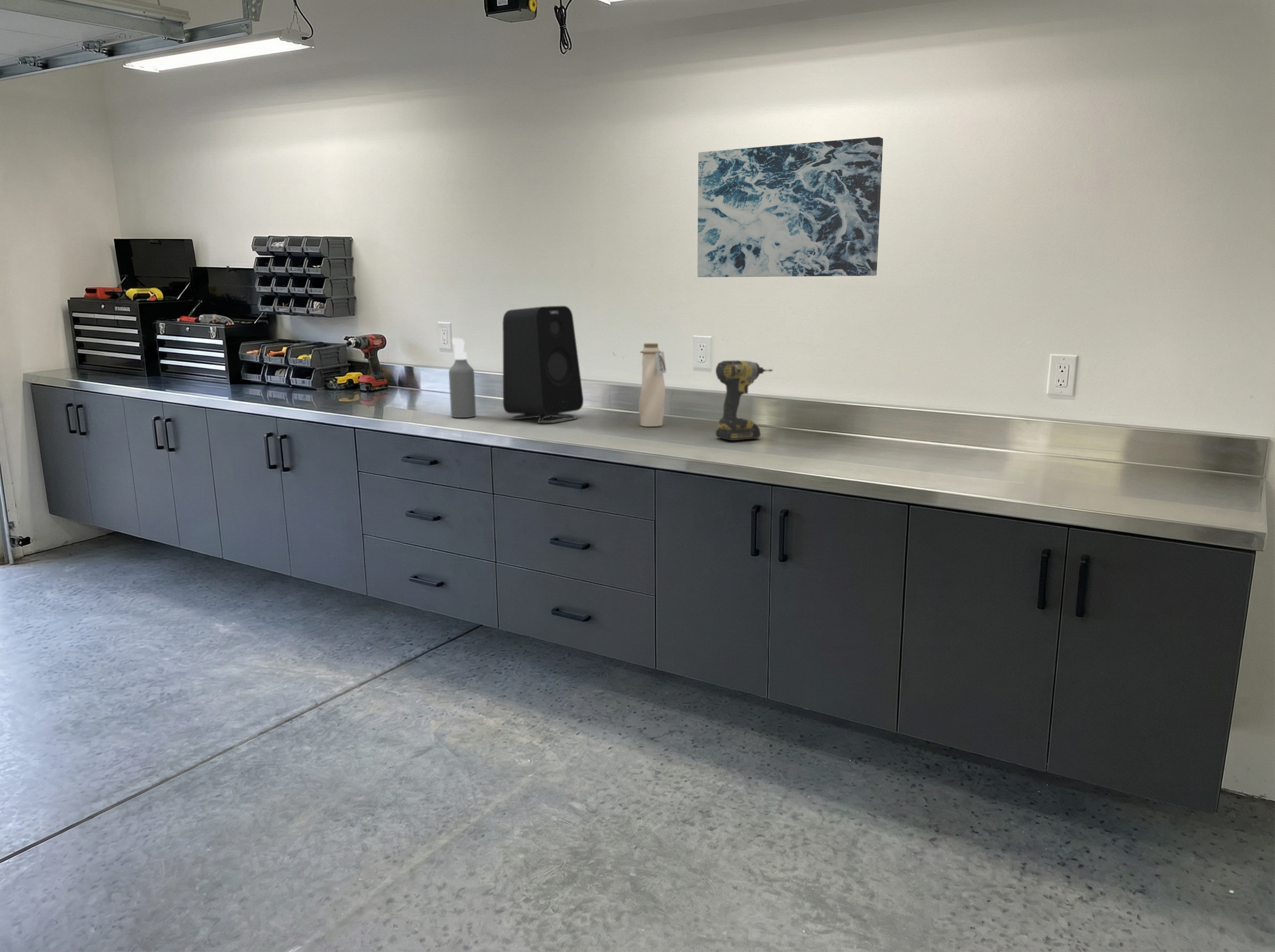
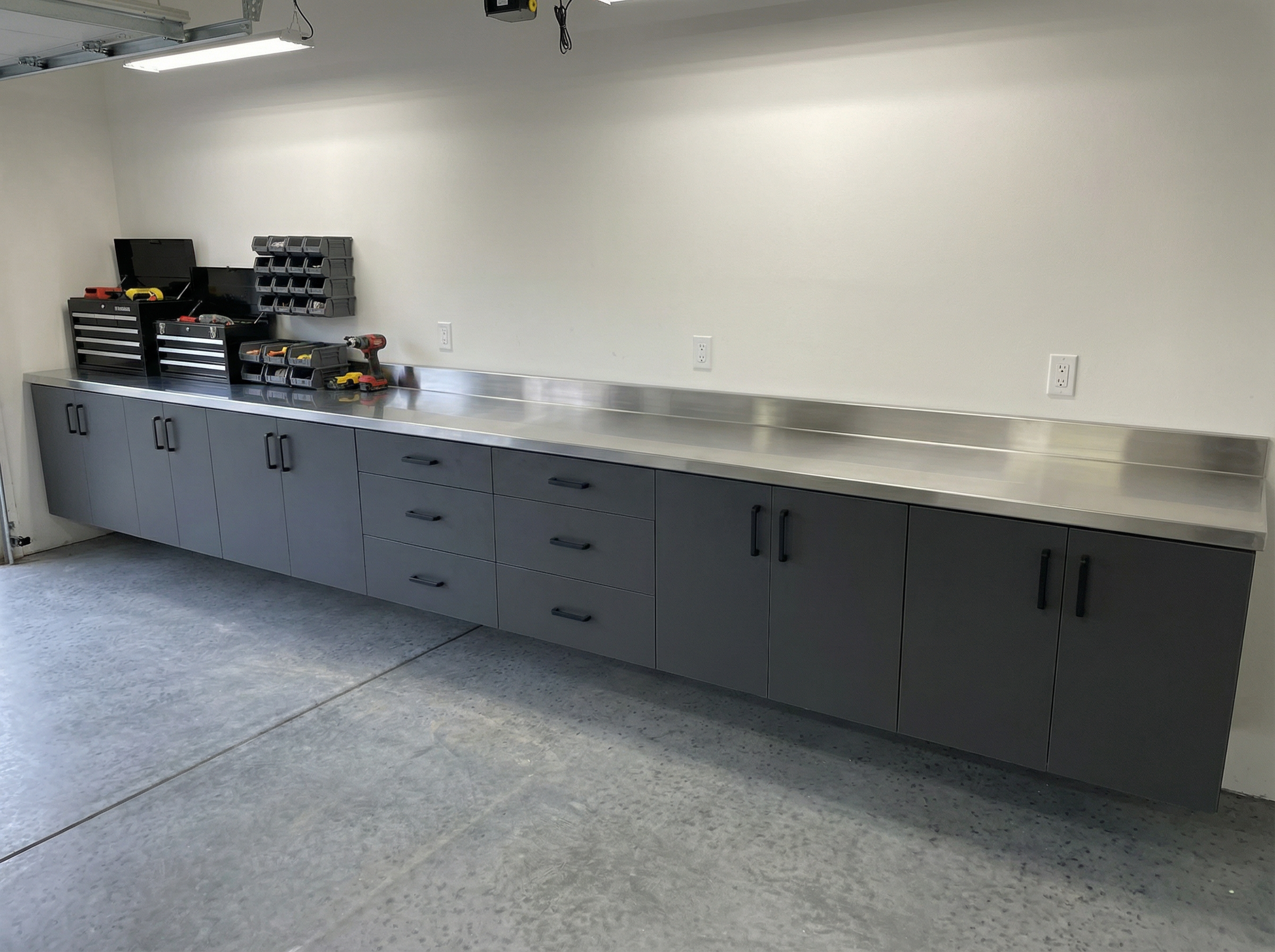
- wall art [697,137,883,278]
- water bottle [638,343,667,427]
- power drill [715,360,773,441]
- speaker [502,305,584,423]
- spray bottle [448,337,477,418]
